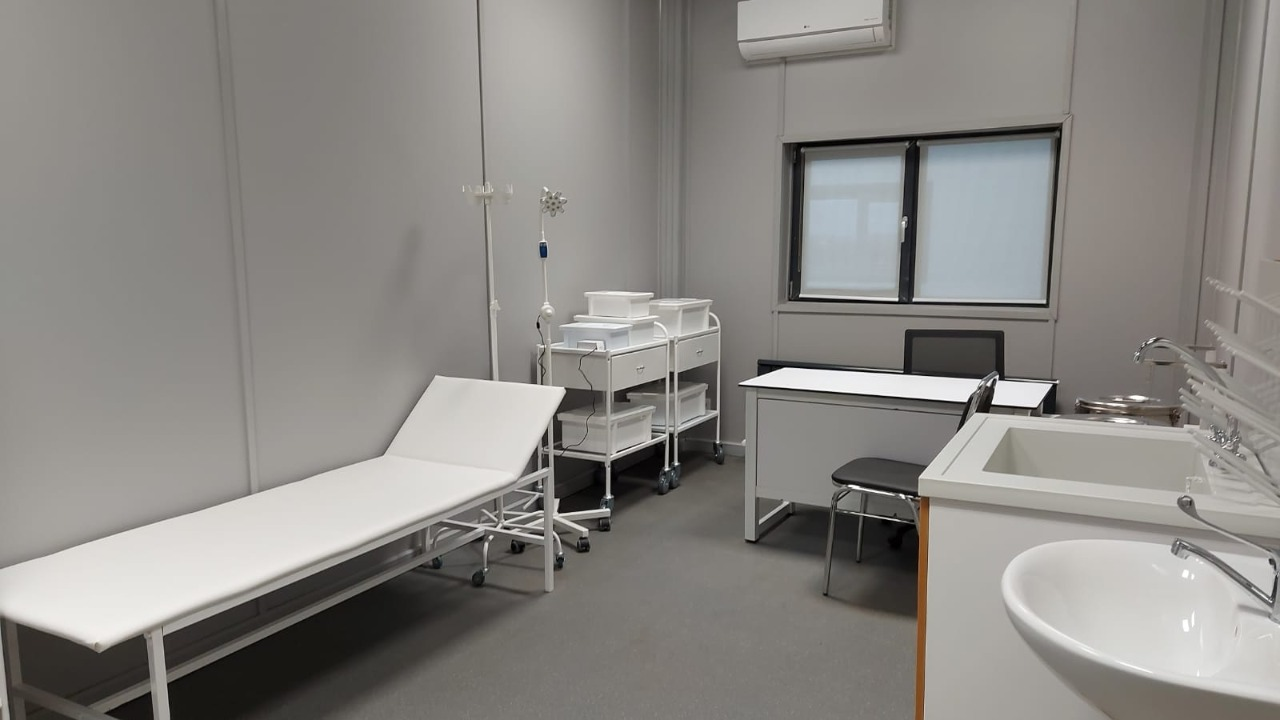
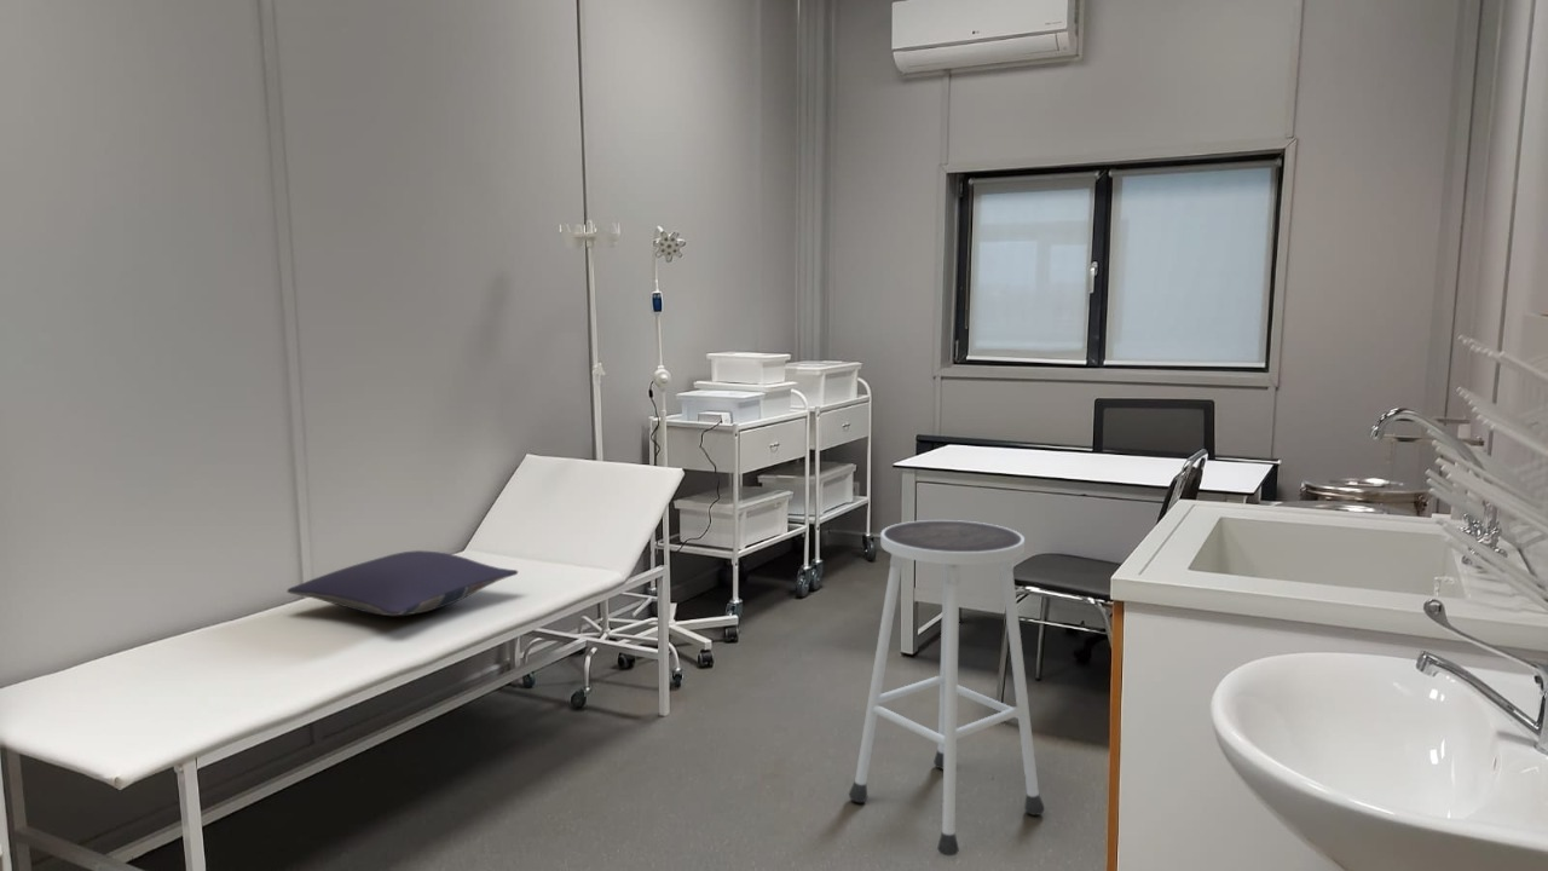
+ stool [848,519,1046,856]
+ pillow [285,549,519,617]
